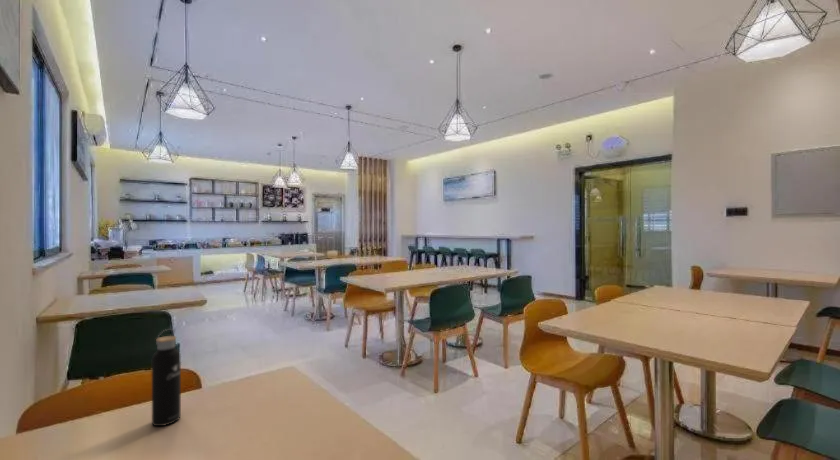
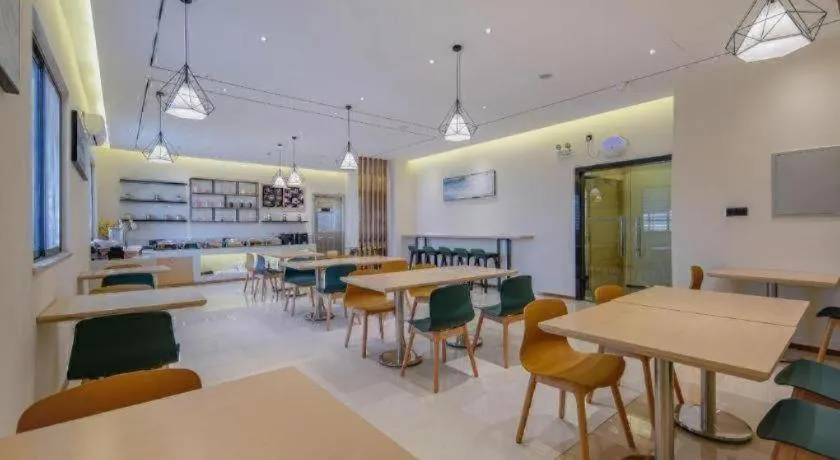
- water bottle [151,328,182,427]
